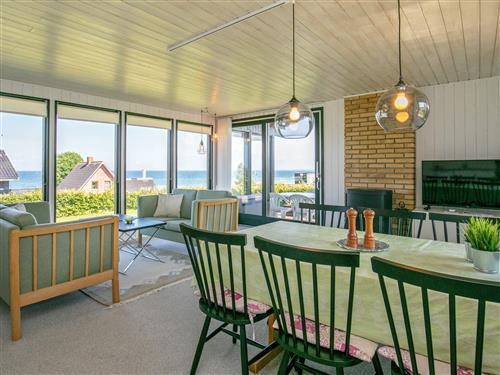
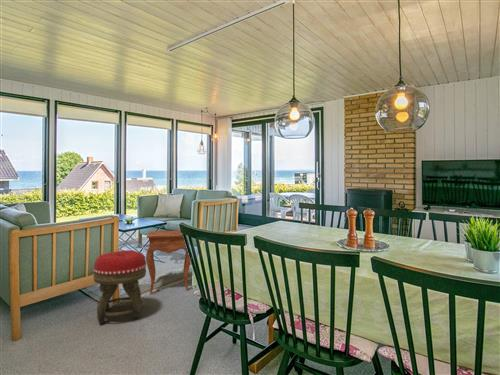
+ footstool [92,249,147,325]
+ side table [145,229,192,294]
